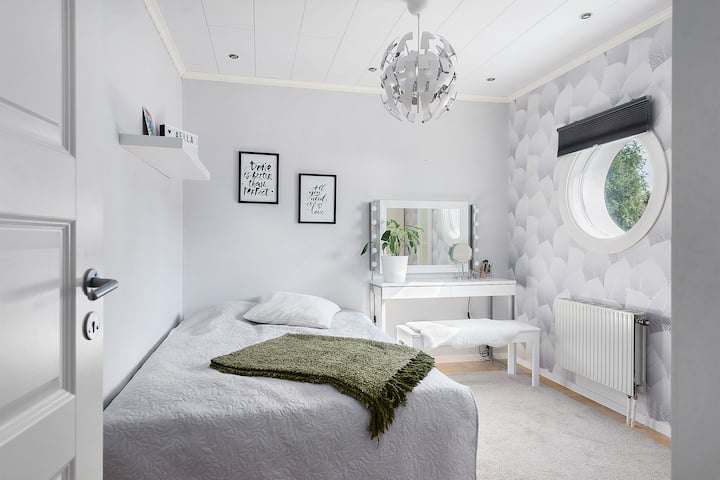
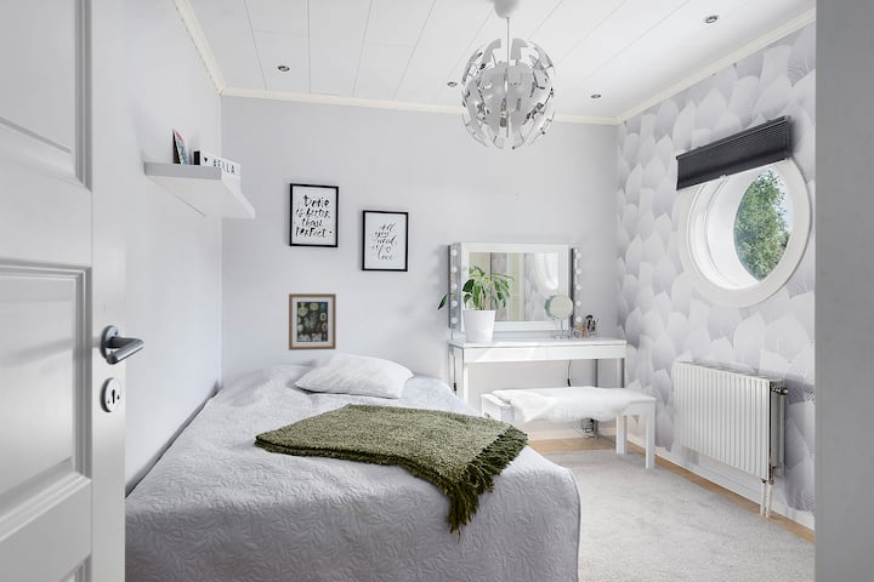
+ wall art [288,292,337,352]
